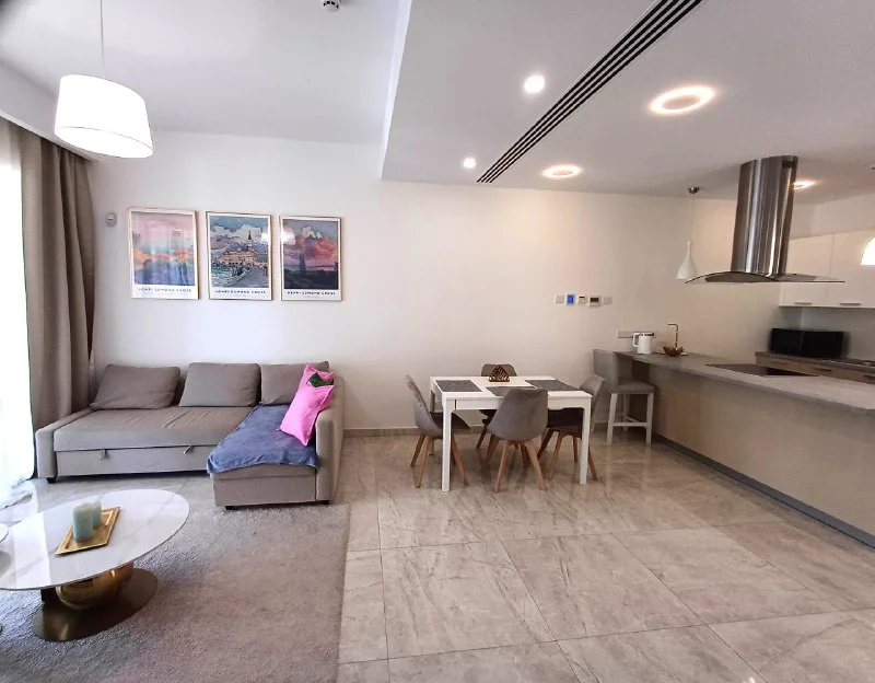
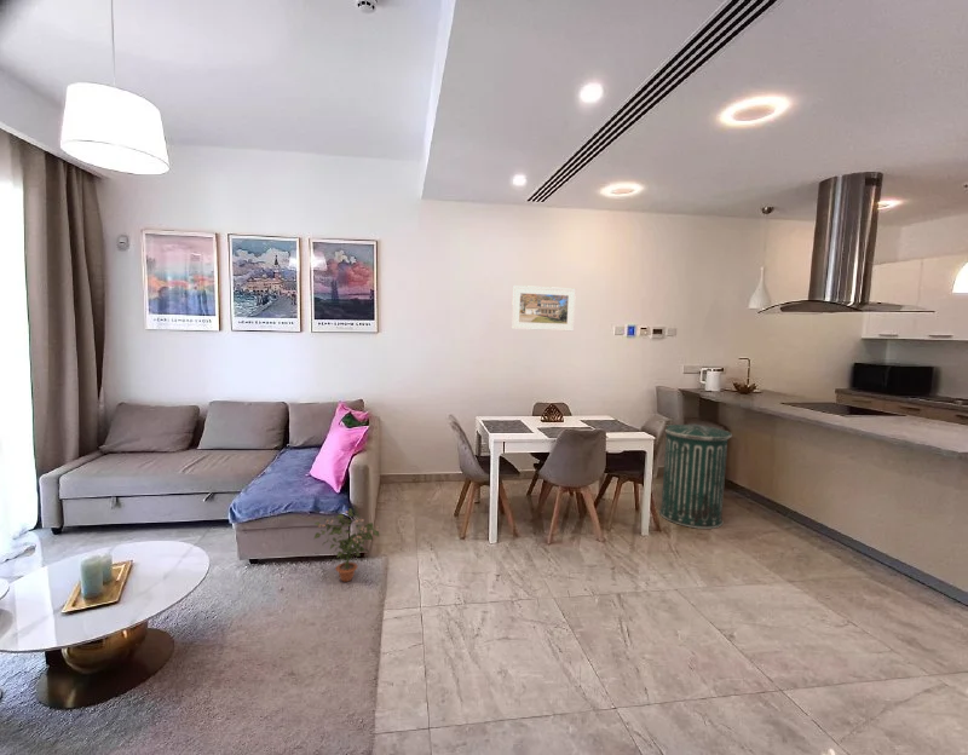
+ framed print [511,284,577,333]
+ potted plant [312,507,381,583]
+ trash can [658,422,733,530]
